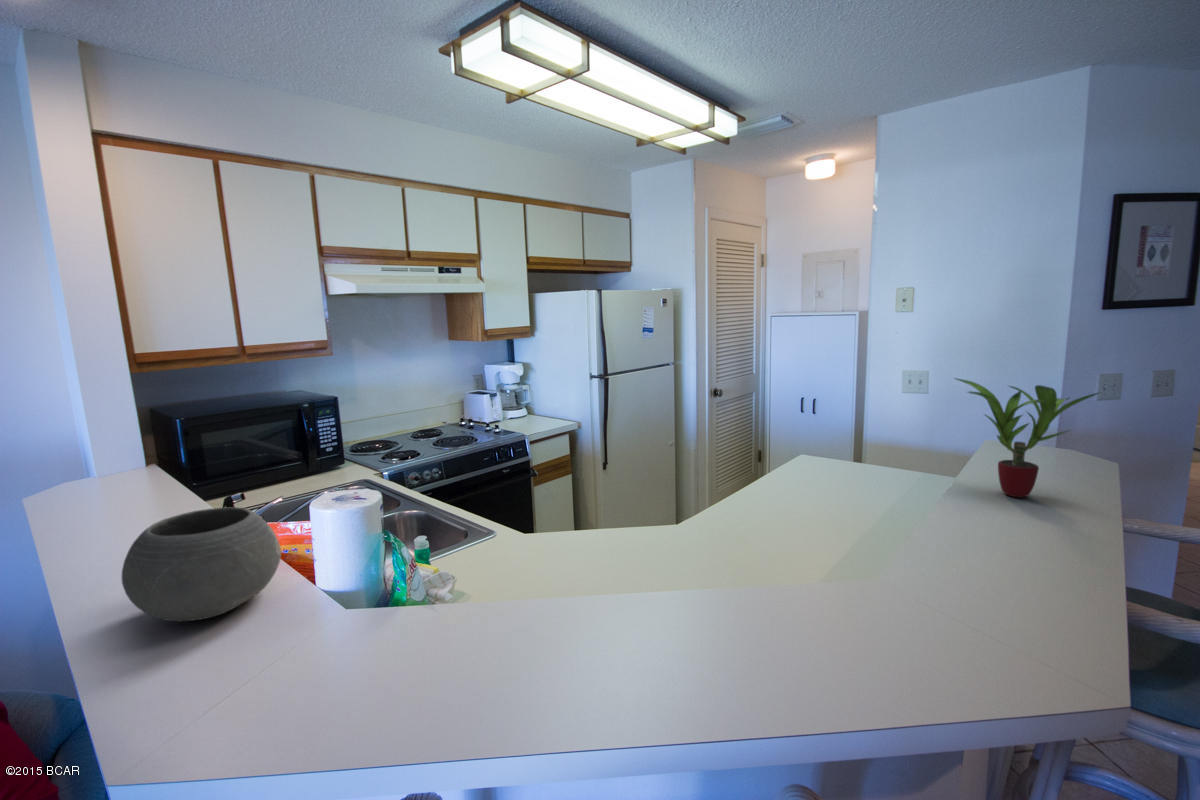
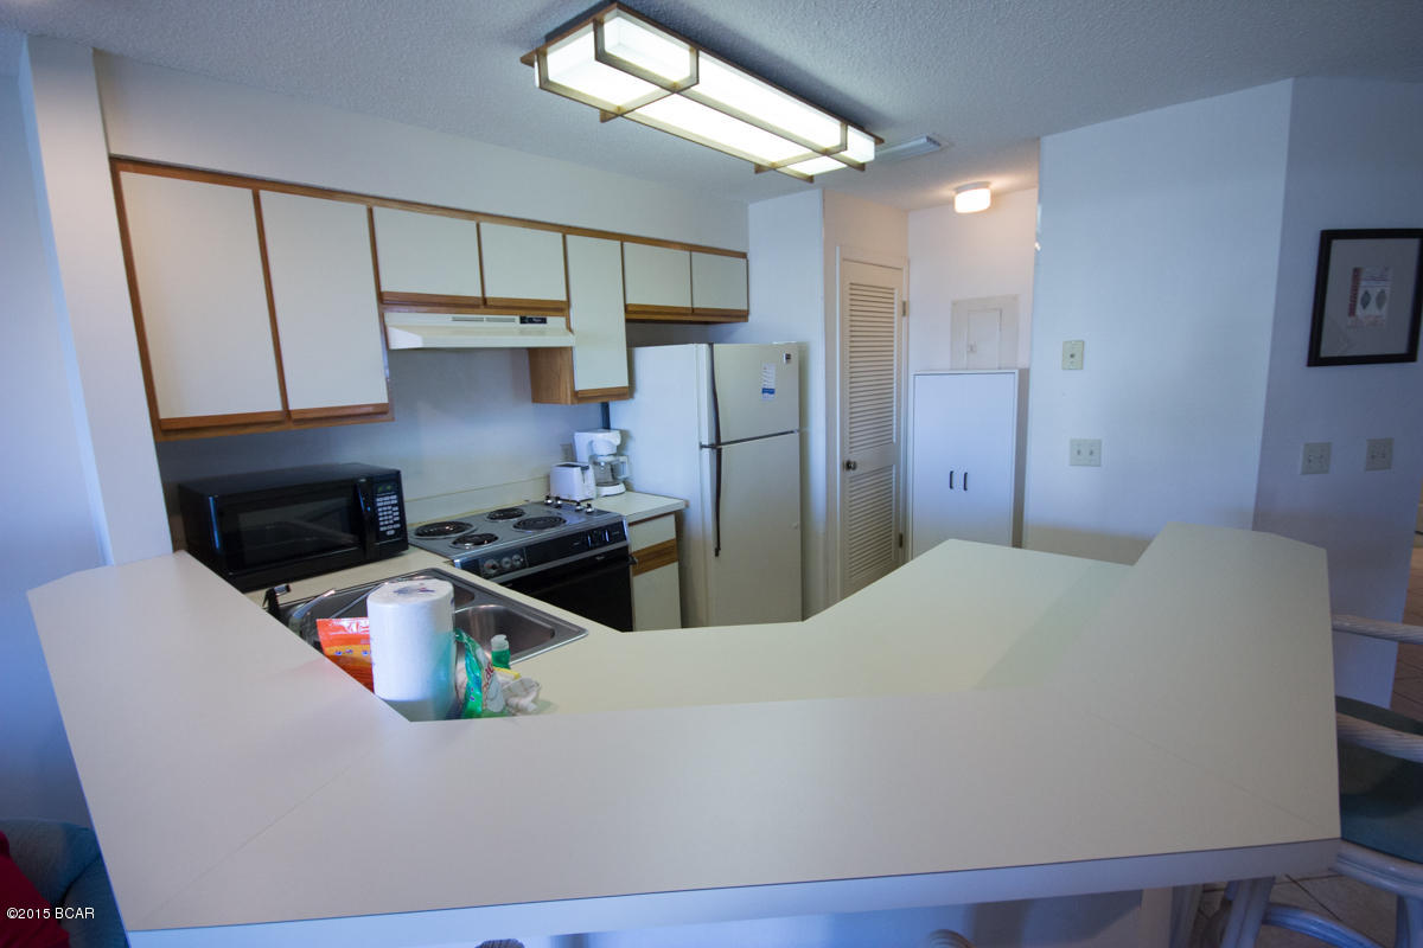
- potted plant [953,377,1102,498]
- bowl [121,506,282,622]
